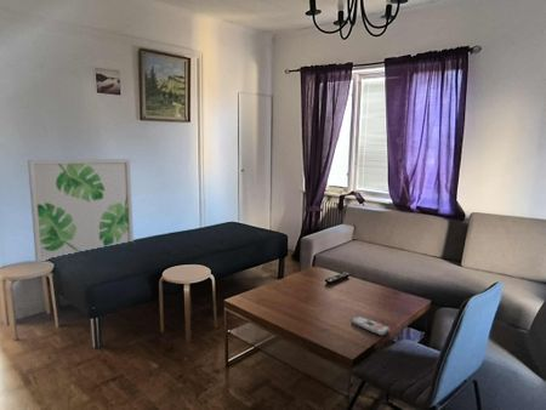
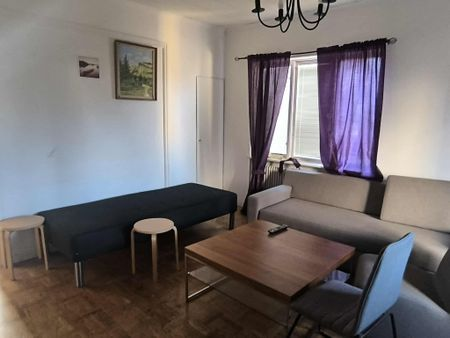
- wall art [27,158,135,263]
- remote control [351,315,391,337]
